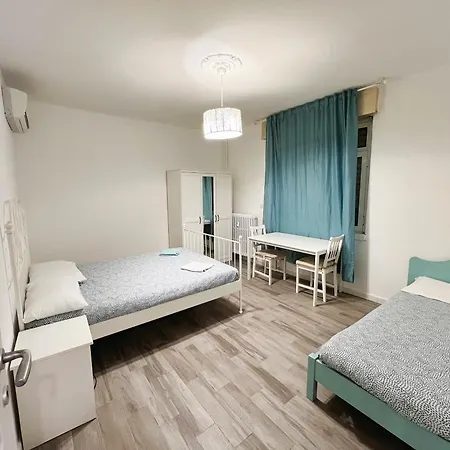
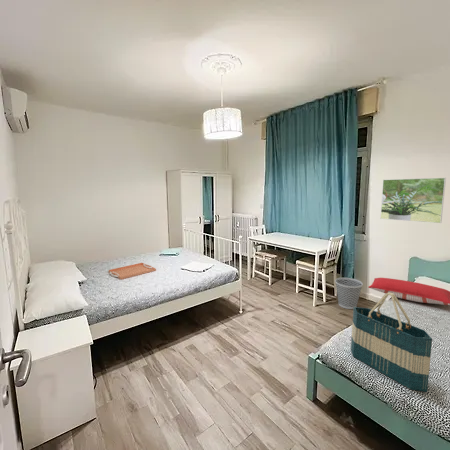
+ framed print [379,177,447,224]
+ tote bag [350,292,433,393]
+ pillow [367,277,450,306]
+ wastebasket [334,277,364,310]
+ serving tray [108,262,157,280]
